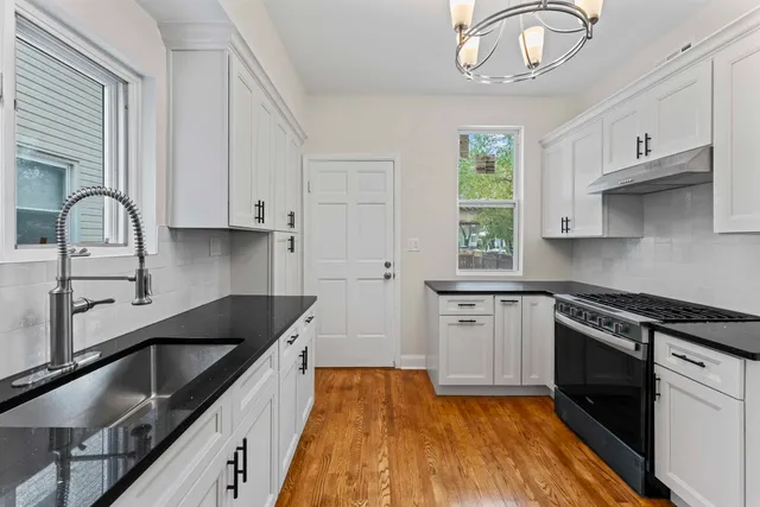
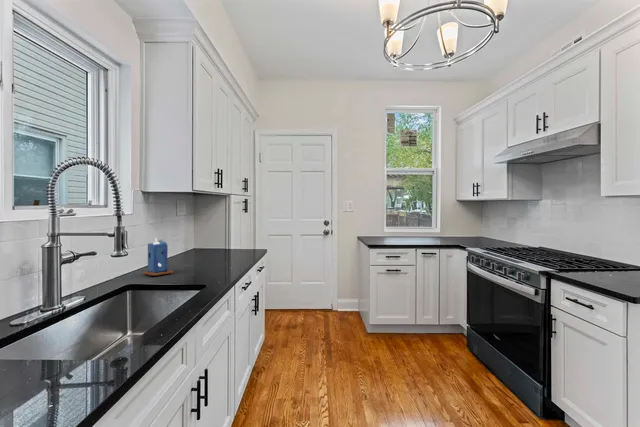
+ candle [142,237,174,277]
